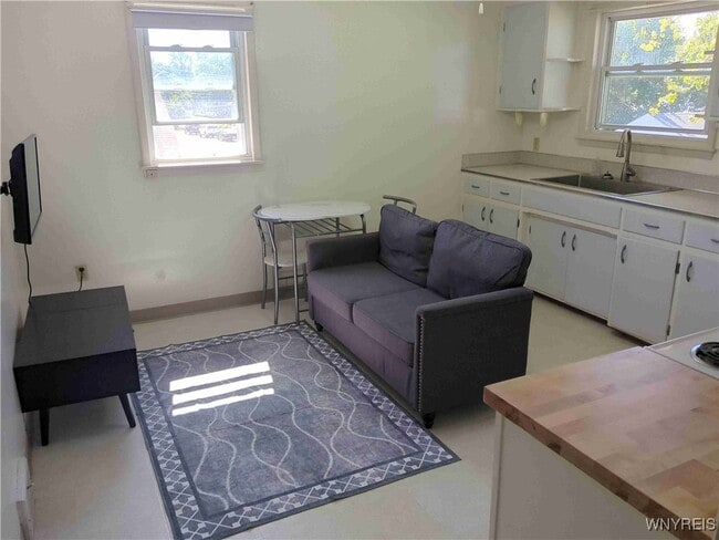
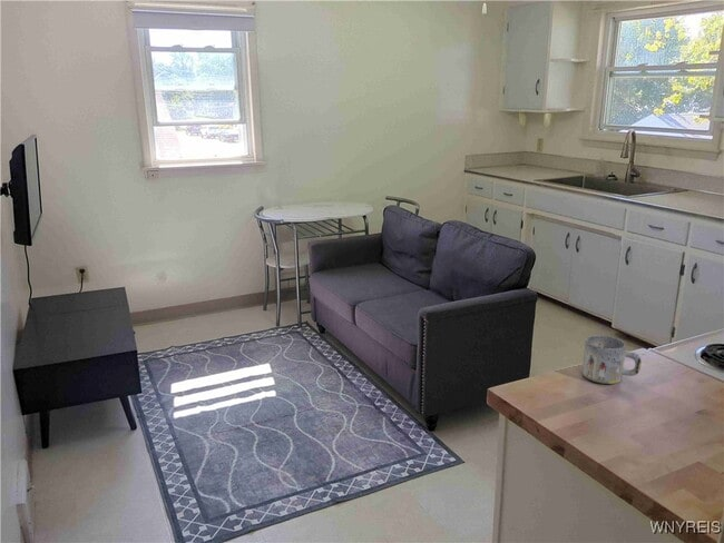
+ mug [581,334,643,385]
